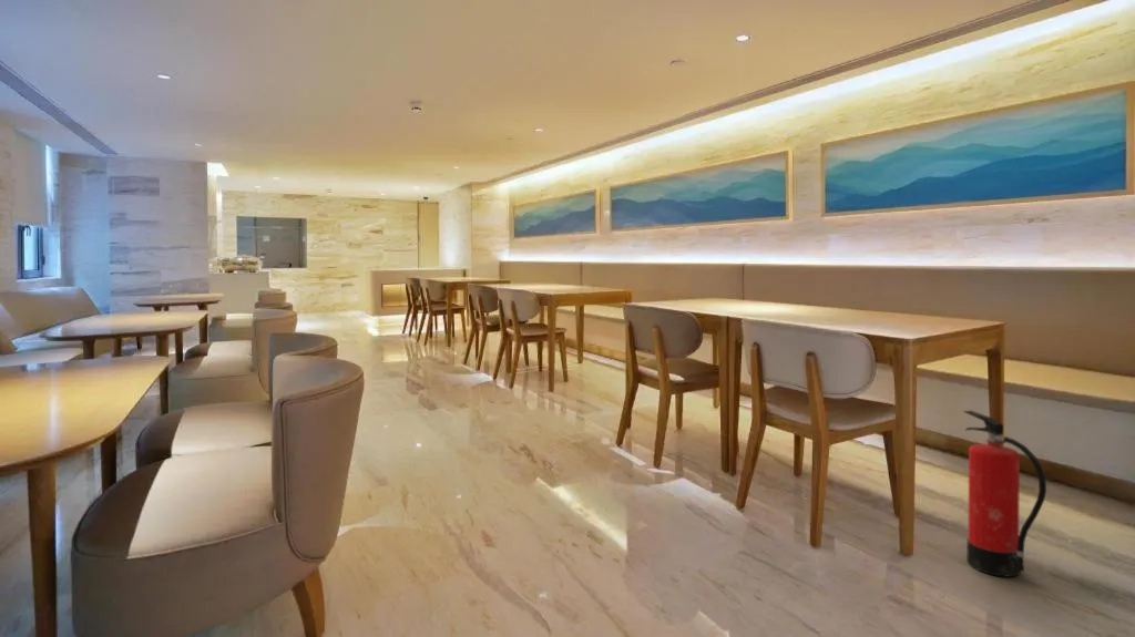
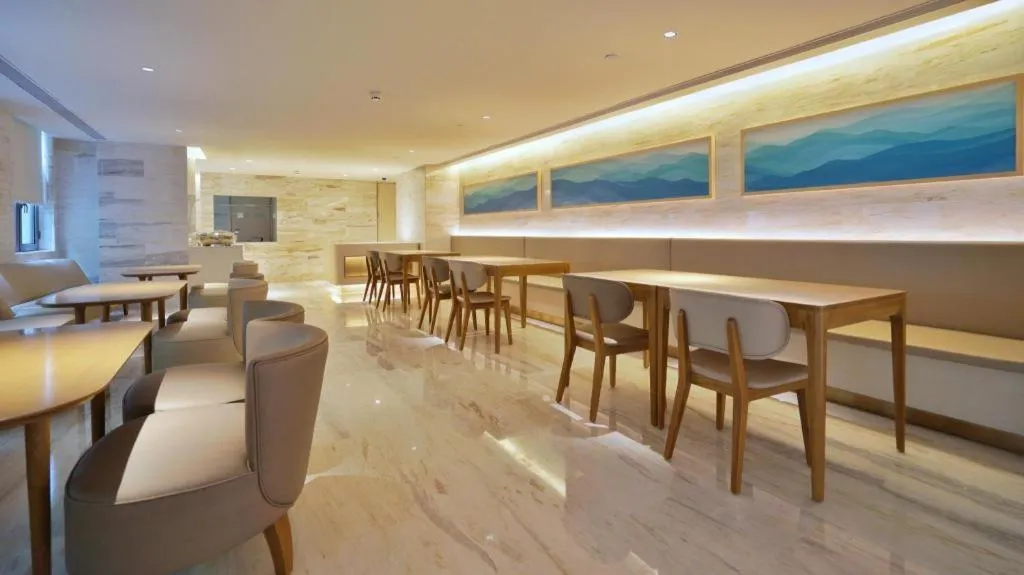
- fire extinguisher [962,410,1047,578]
